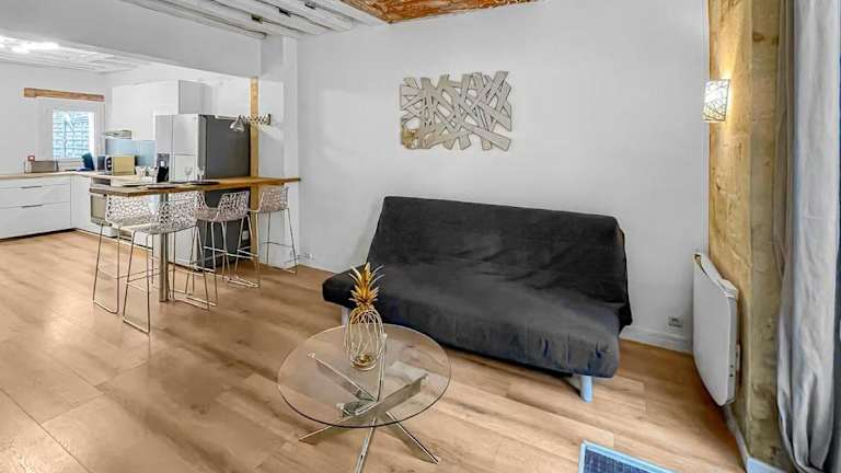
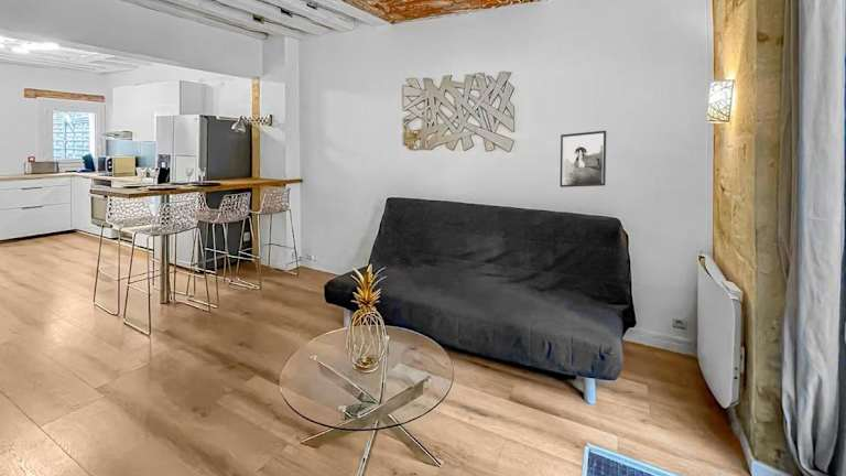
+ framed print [558,130,607,188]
